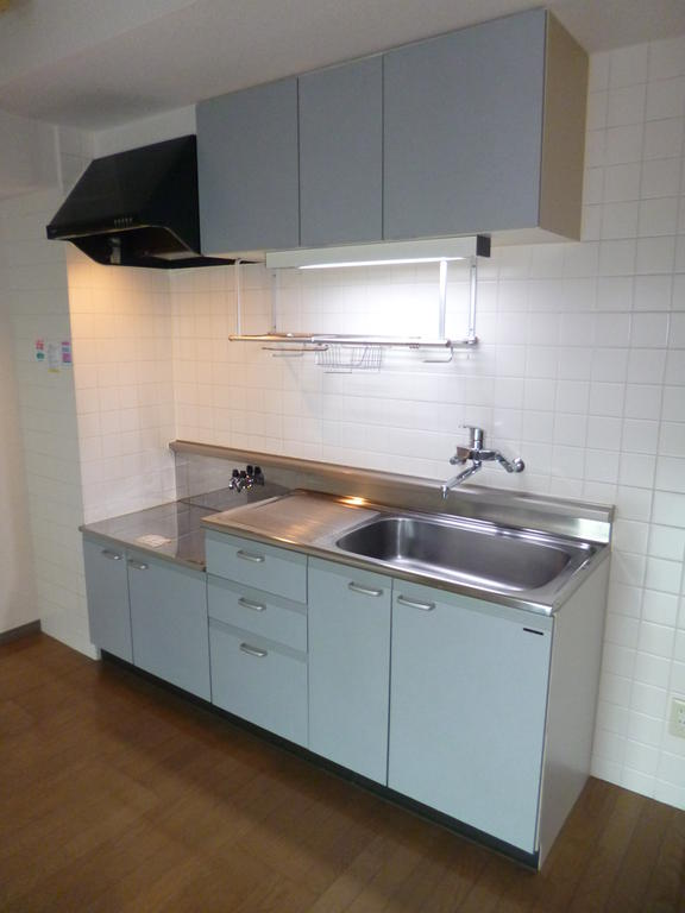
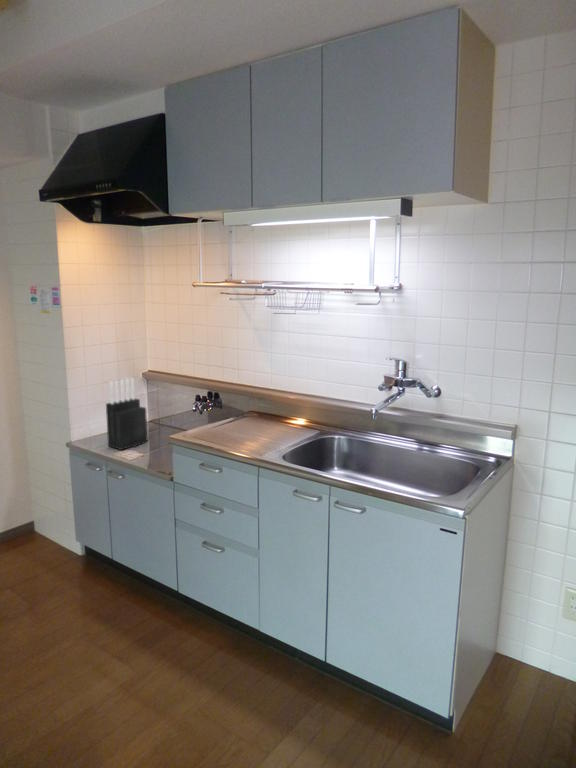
+ knife block [105,377,148,451]
